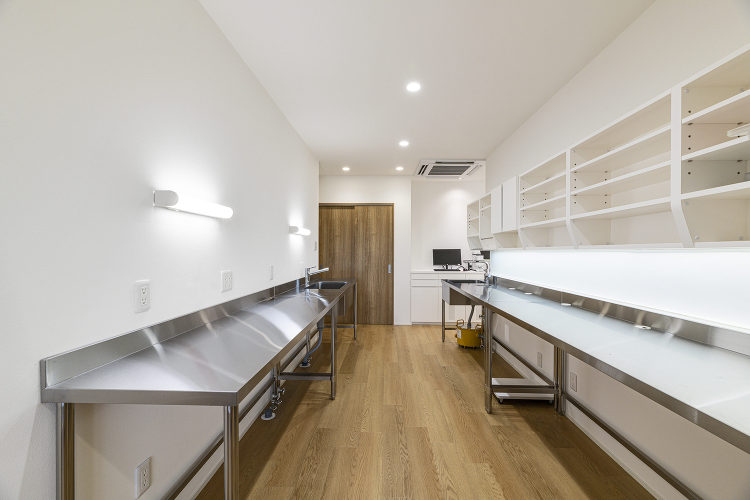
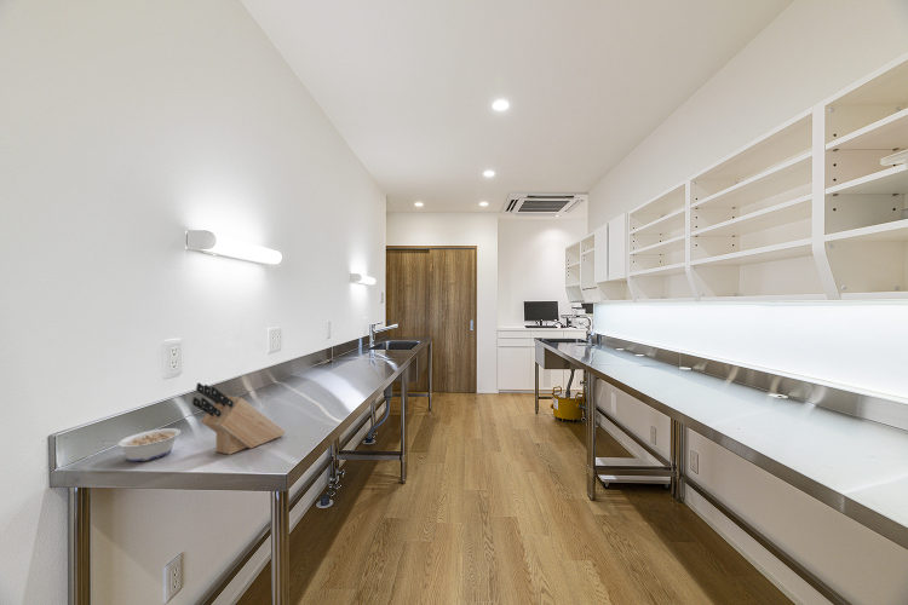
+ knife block [191,381,286,456]
+ legume [102,427,182,462]
